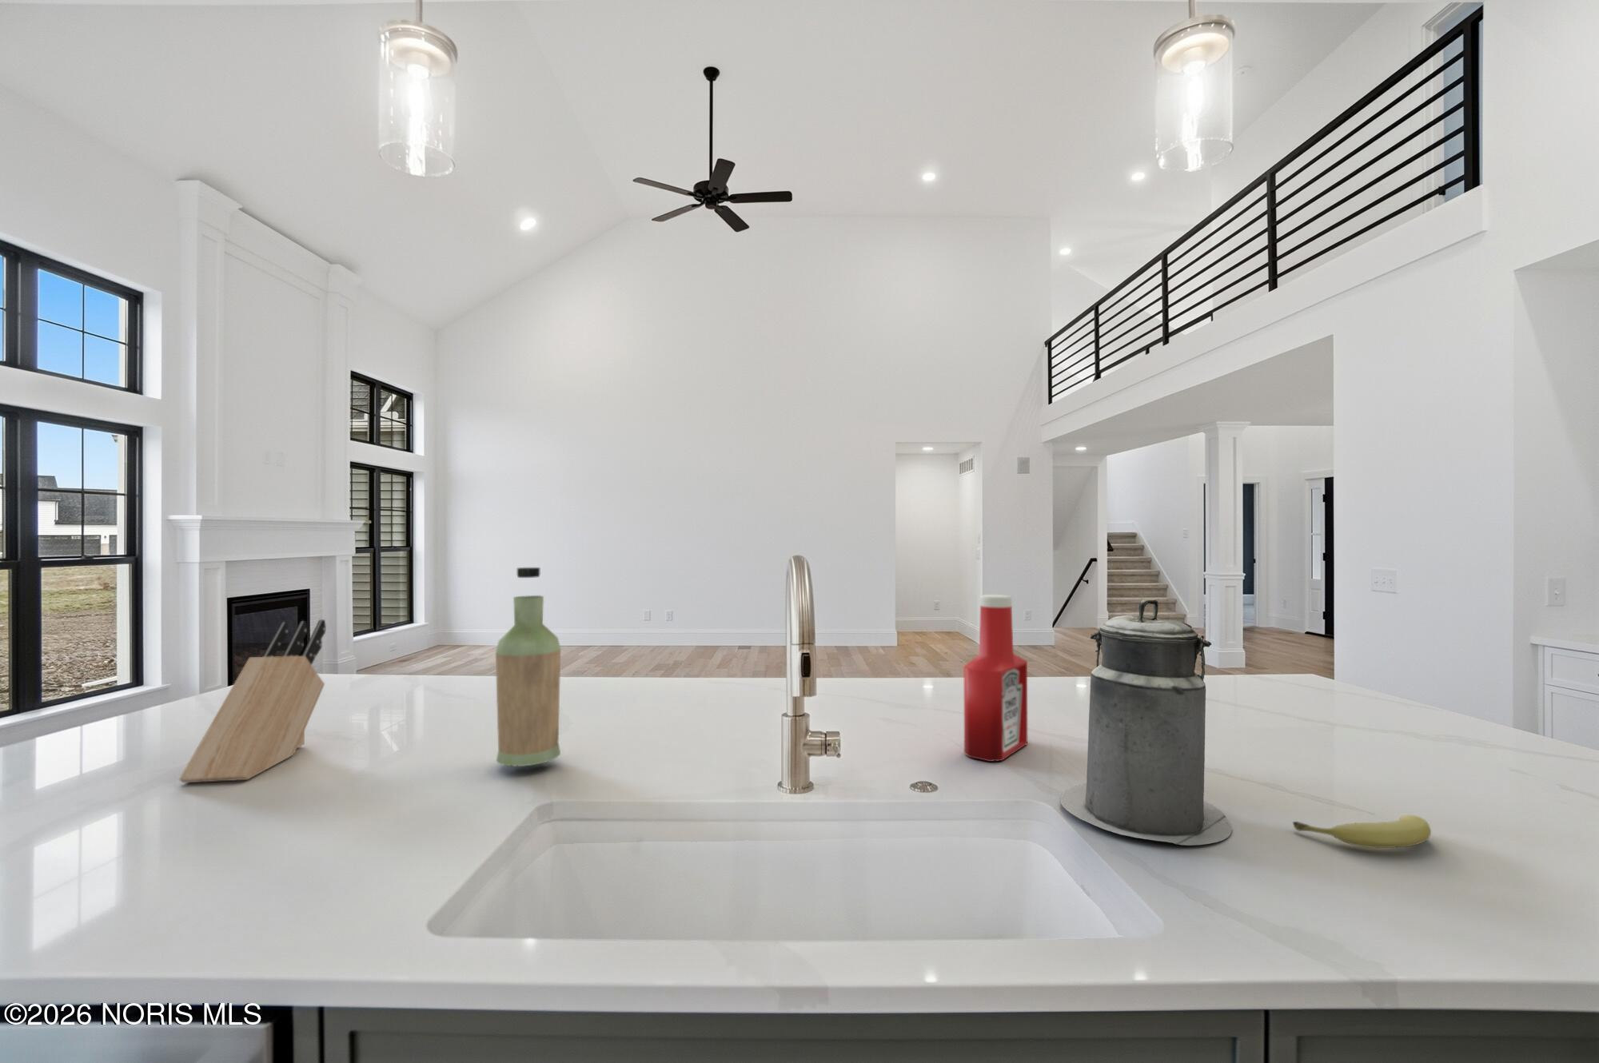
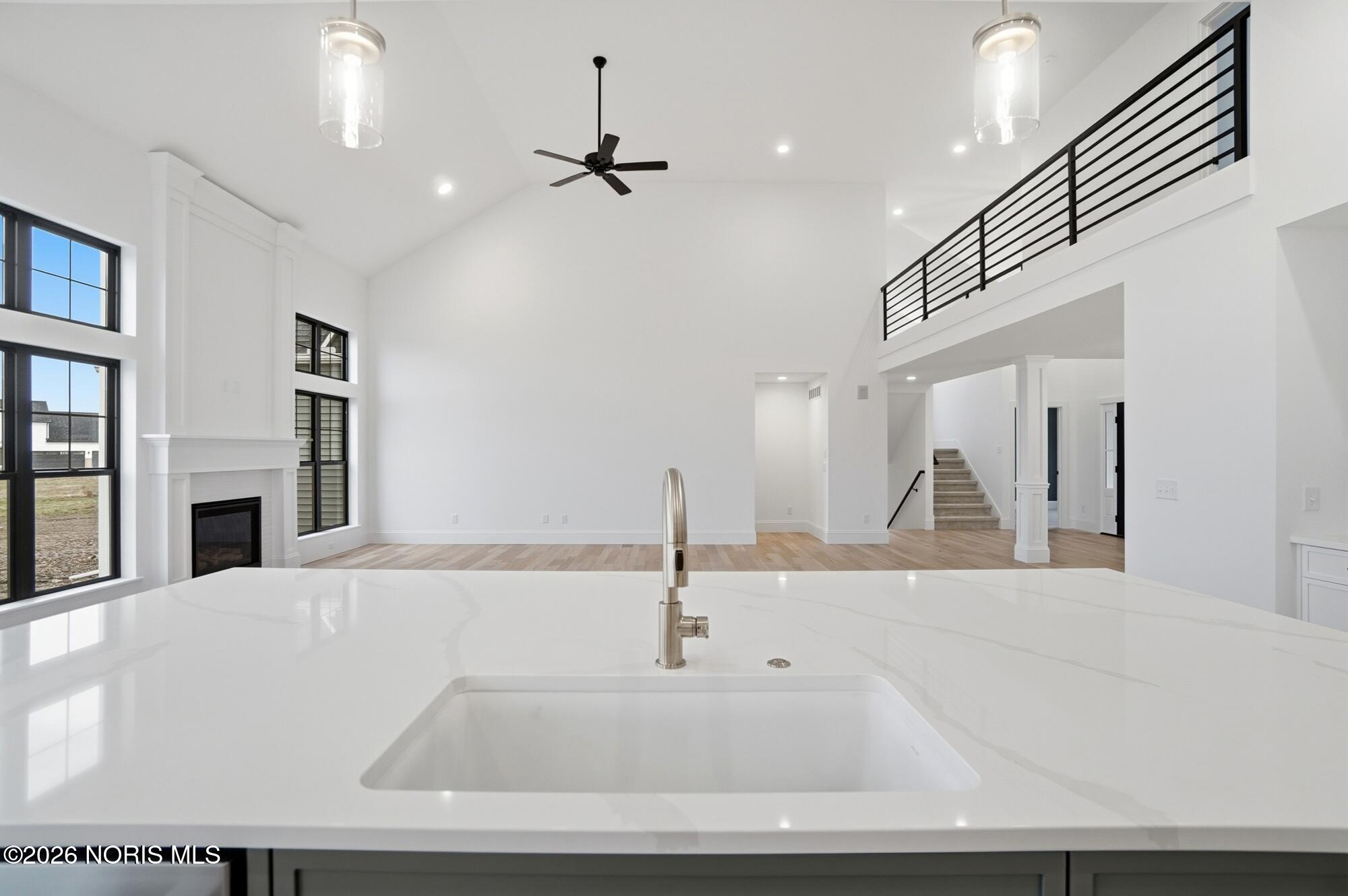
- knife block [178,618,327,784]
- fruit [1292,814,1432,848]
- soap bottle [962,594,1028,763]
- bottle [495,567,561,768]
- canister [1060,599,1232,846]
